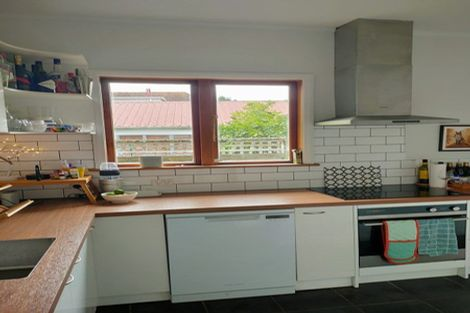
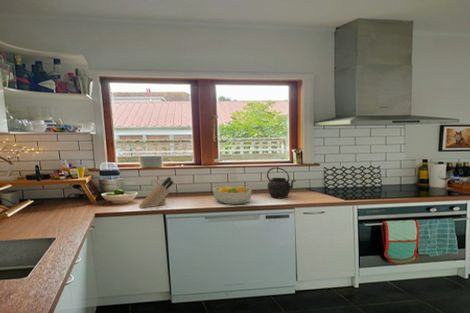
+ knife block [138,176,174,209]
+ kettle [266,166,297,199]
+ fruit bowl [212,185,253,205]
